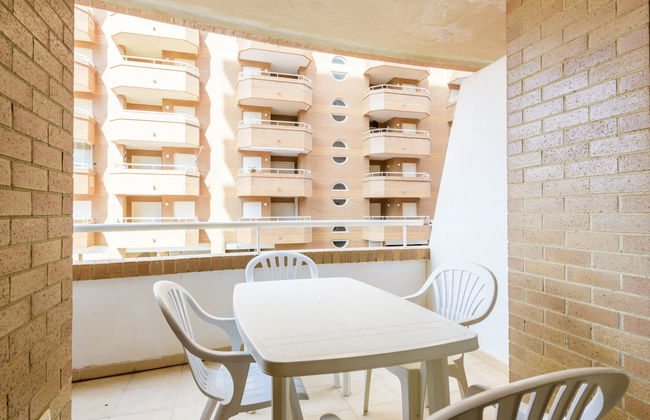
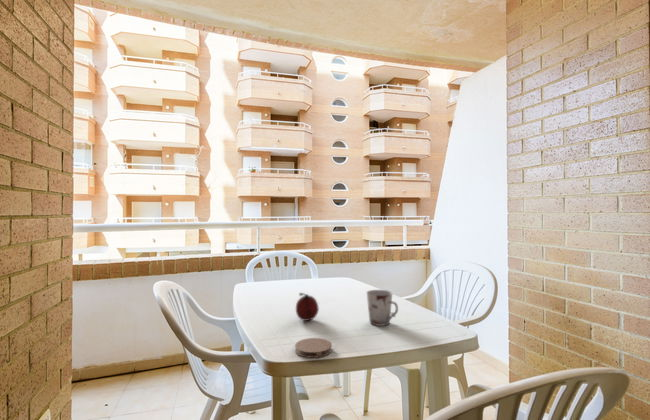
+ cup [365,289,399,327]
+ coaster [294,337,333,359]
+ fruit [295,292,320,322]
